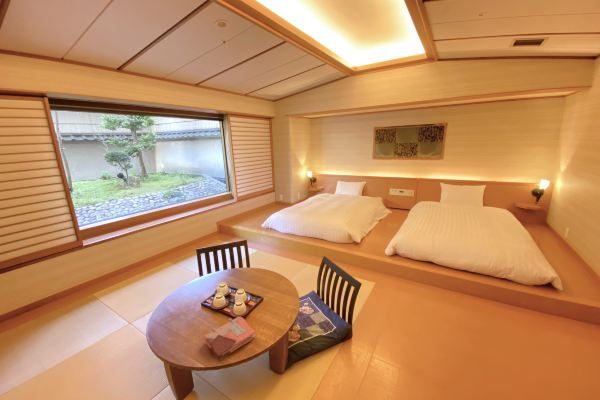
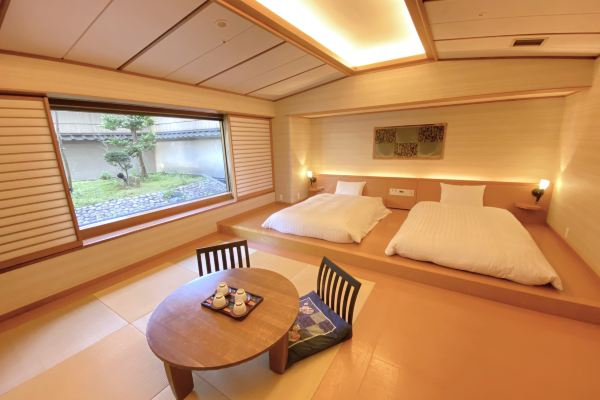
- phonebook [203,316,256,362]
